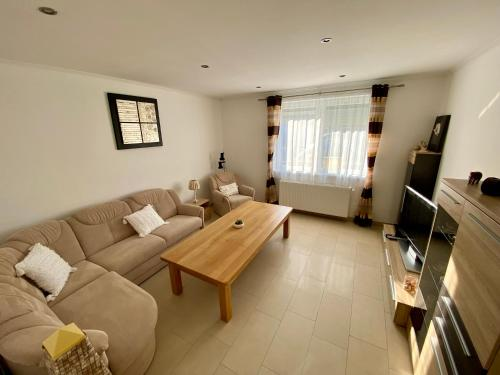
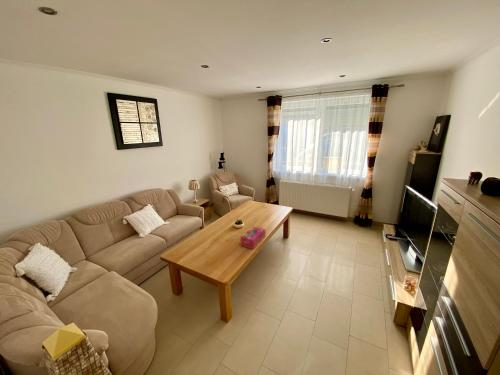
+ tissue box [240,225,266,250]
